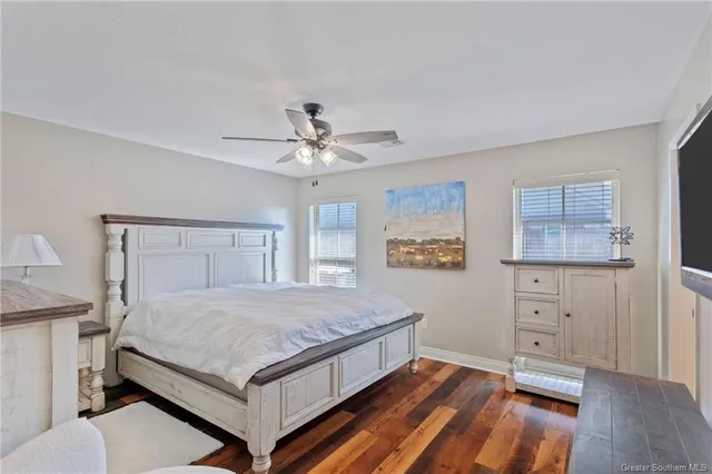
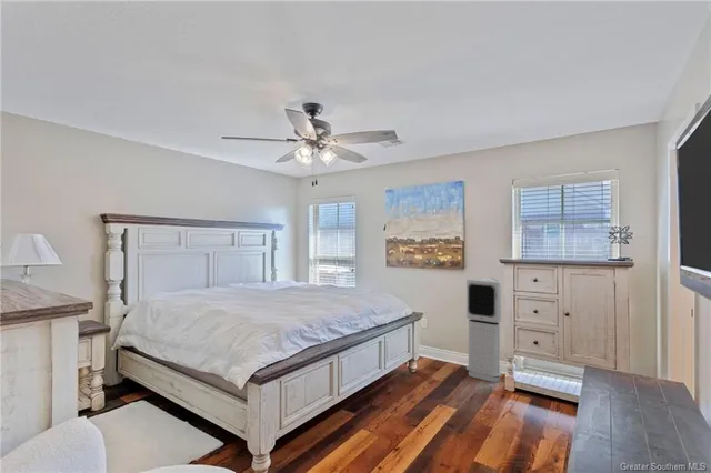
+ air purifier [465,276,502,383]
